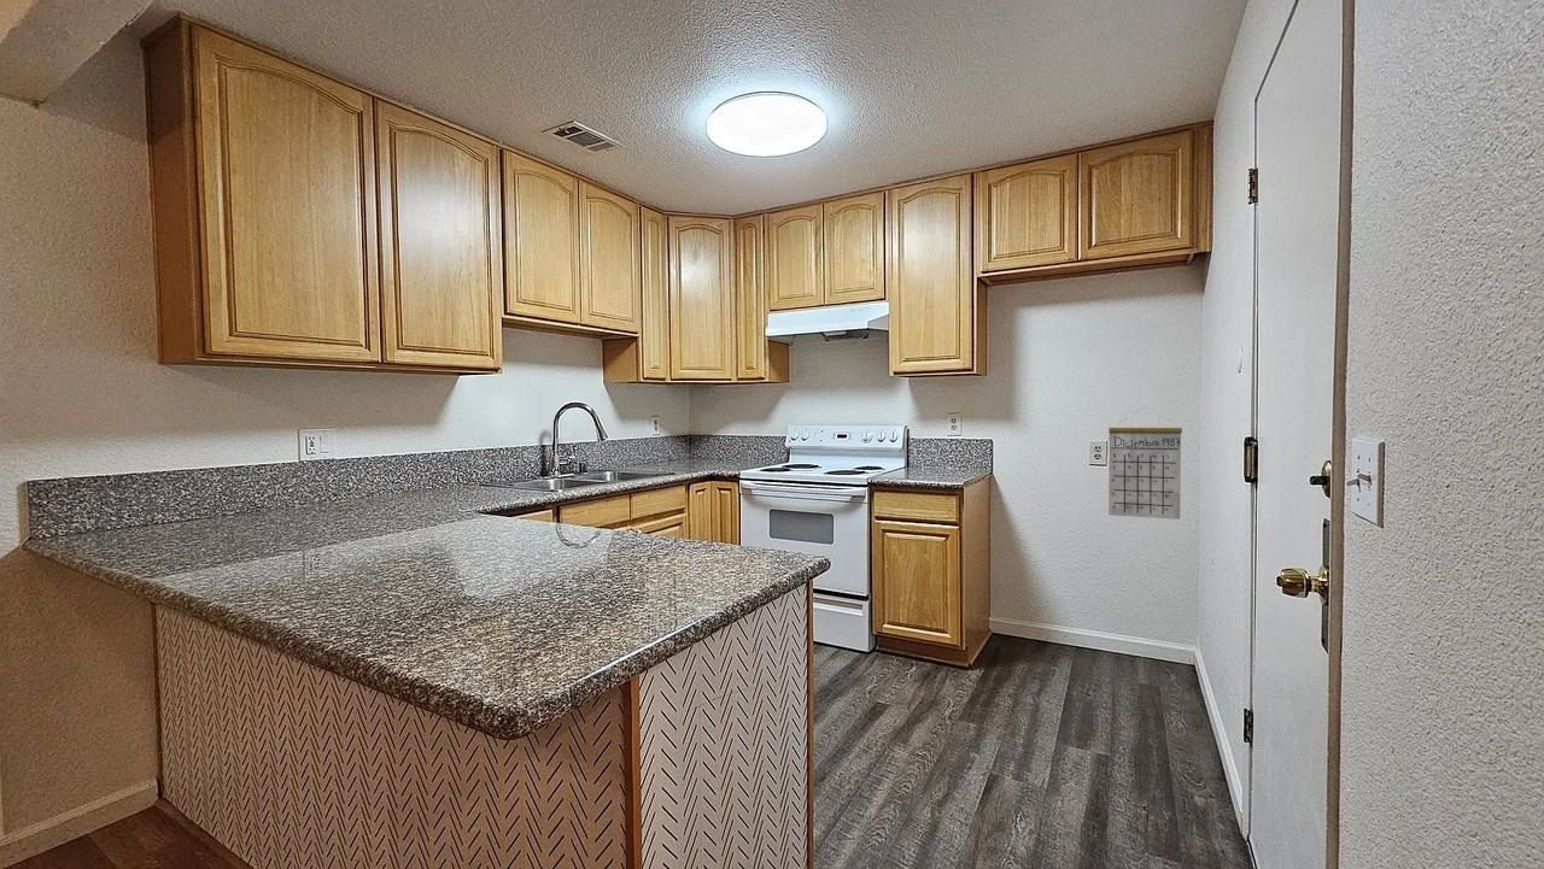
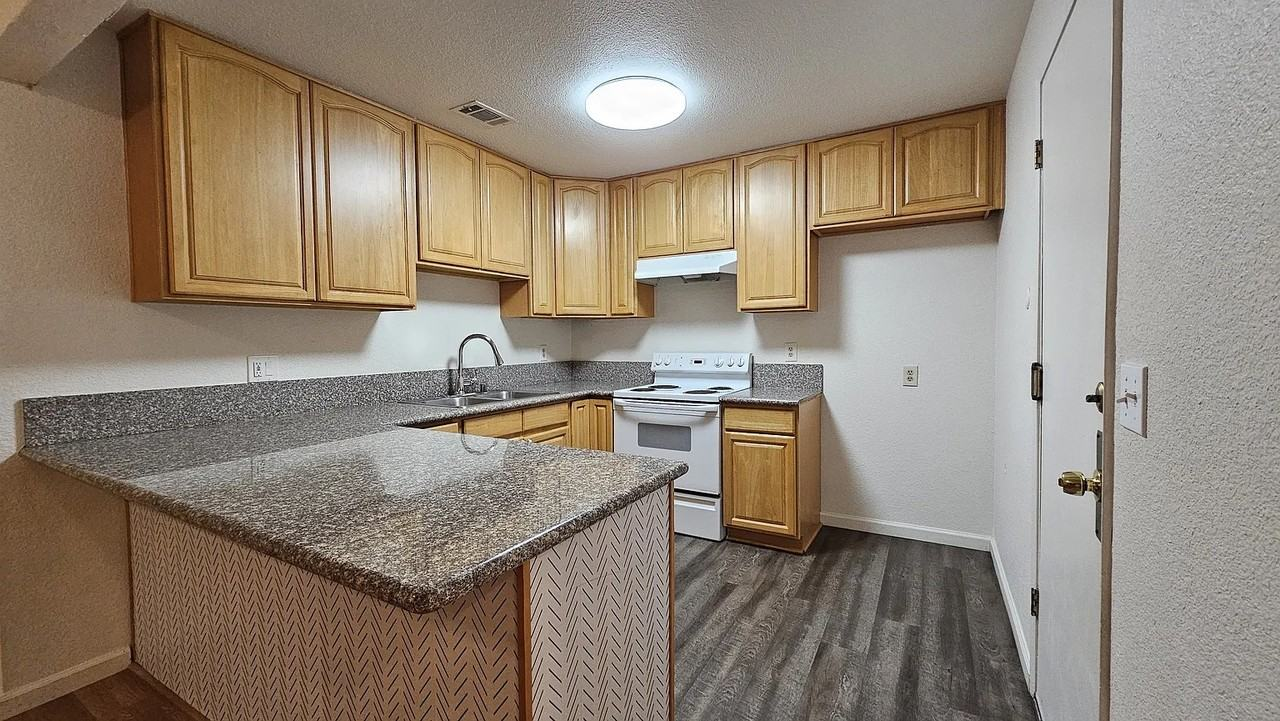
- calendar [1107,405,1183,521]
